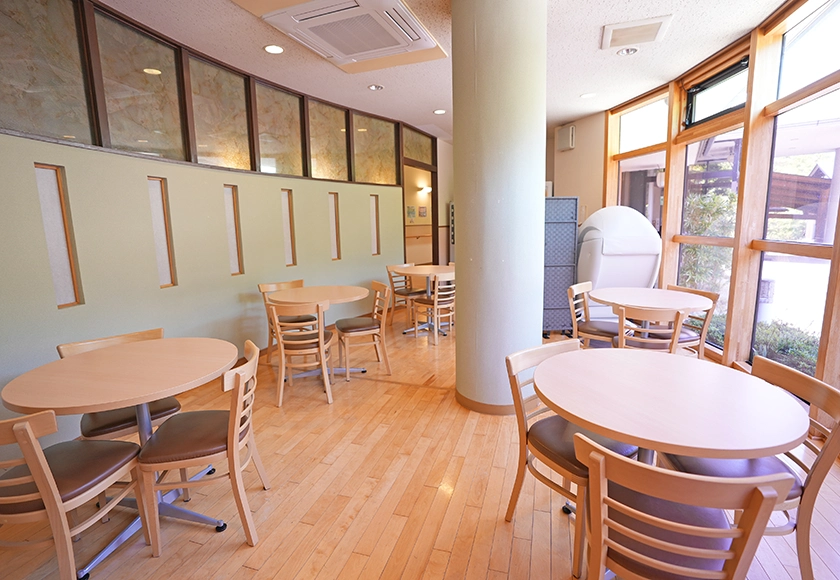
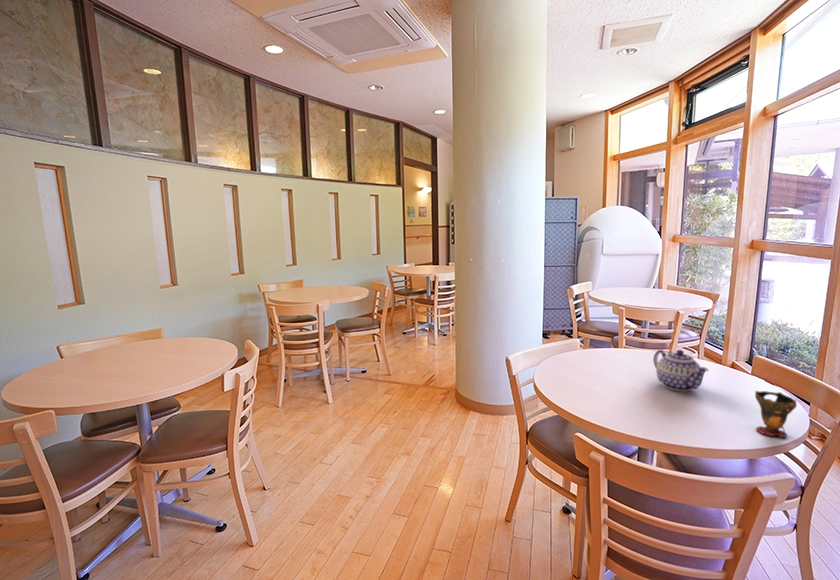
+ cup [754,390,798,438]
+ teapot [653,349,710,392]
